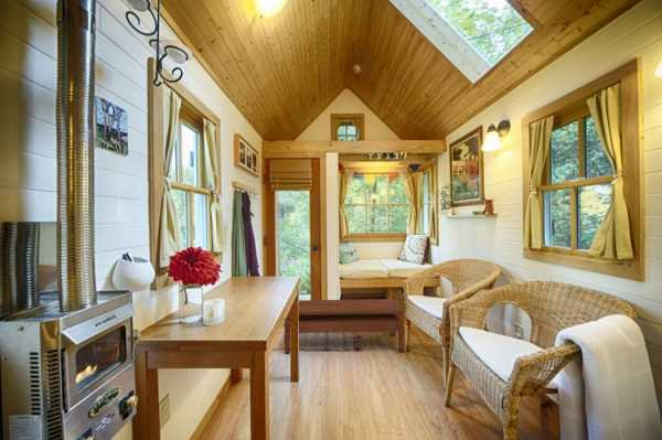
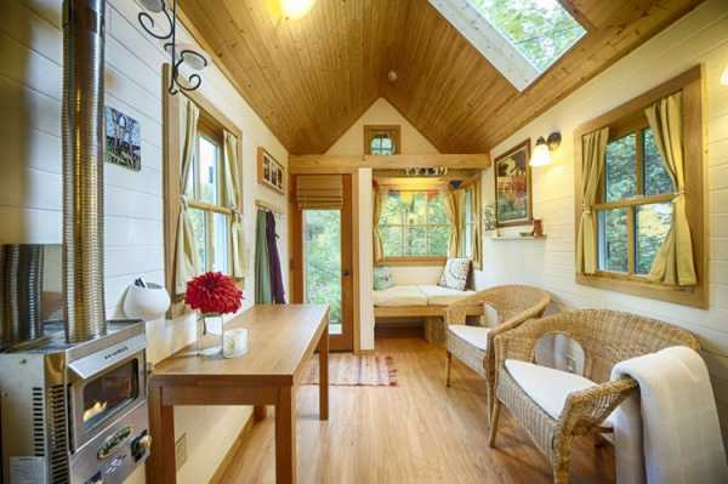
- coffee table [284,298,406,355]
